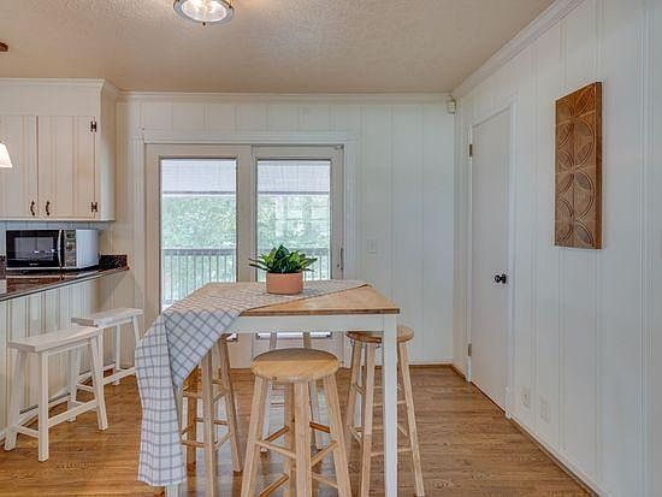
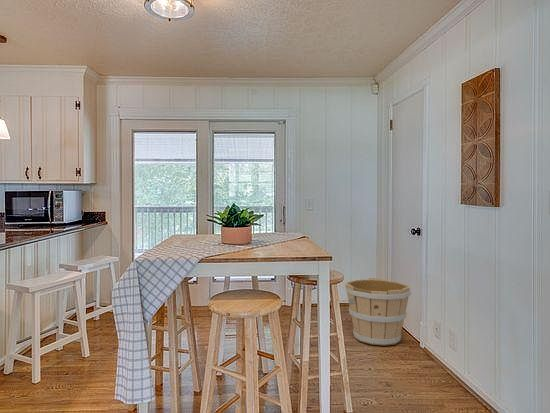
+ wooden bucket [344,277,412,347]
